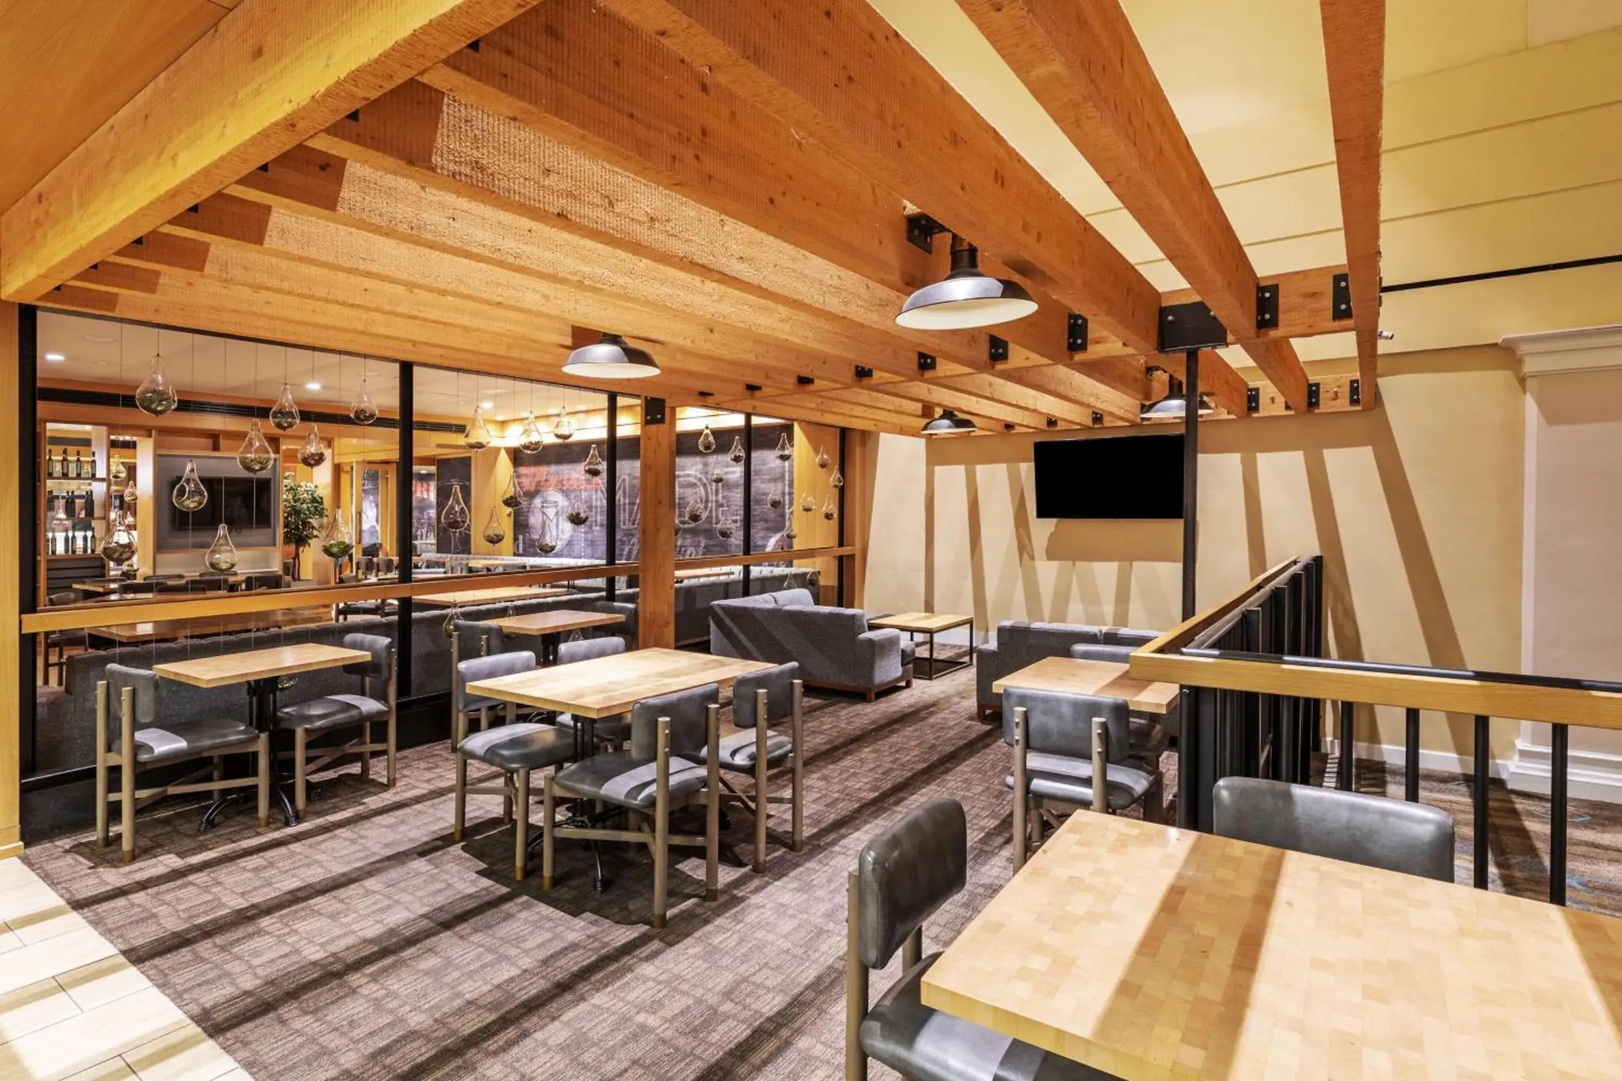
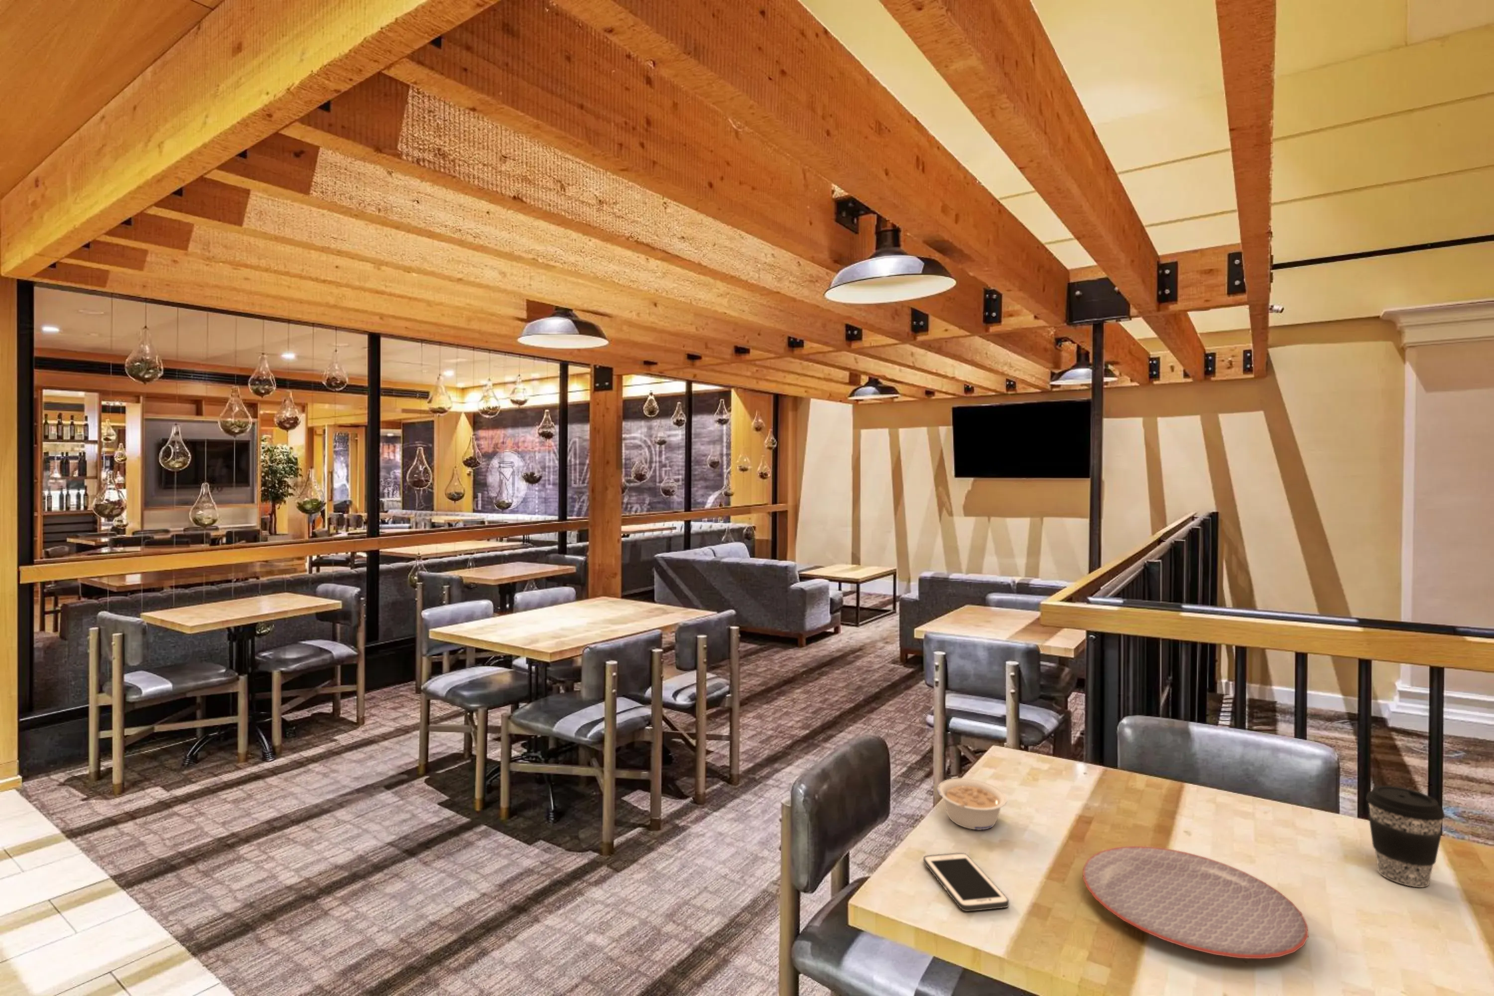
+ plate [1083,846,1308,959]
+ cell phone [923,853,1009,912]
+ coffee cup [1365,785,1445,888]
+ legume [937,777,1007,830]
